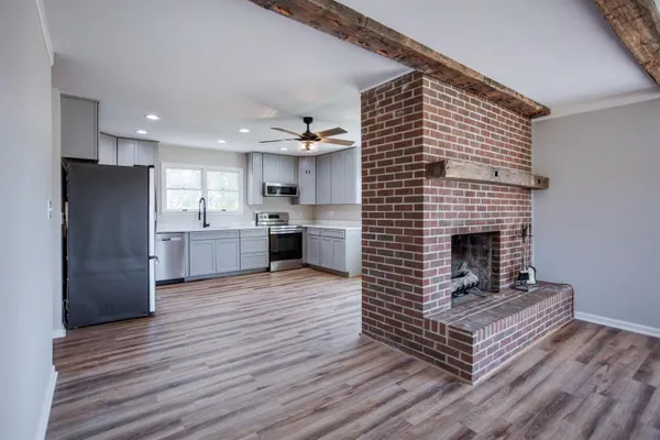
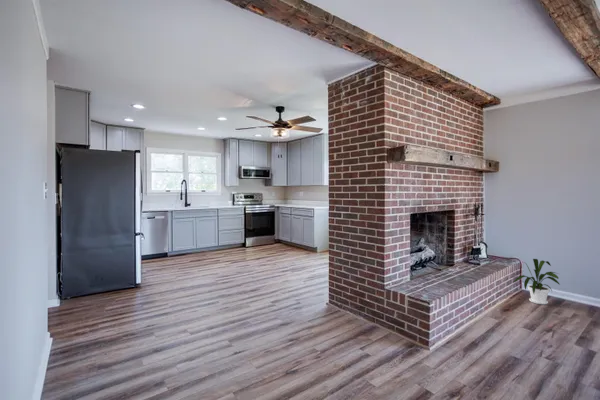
+ house plant [513,258,561,305]
